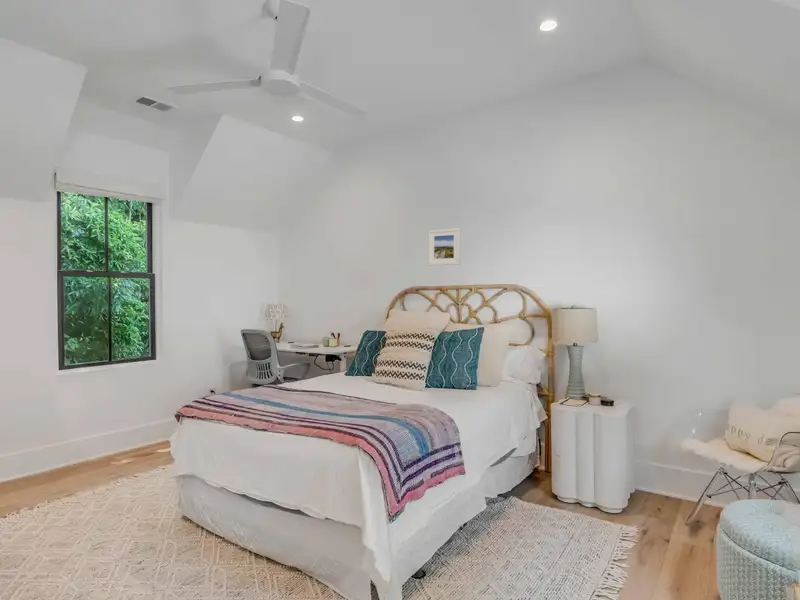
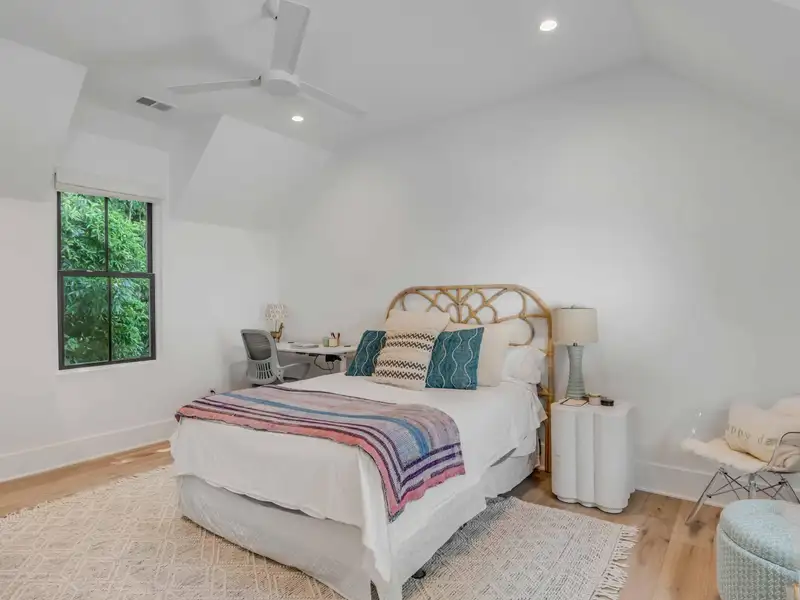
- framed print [428,227,462,266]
